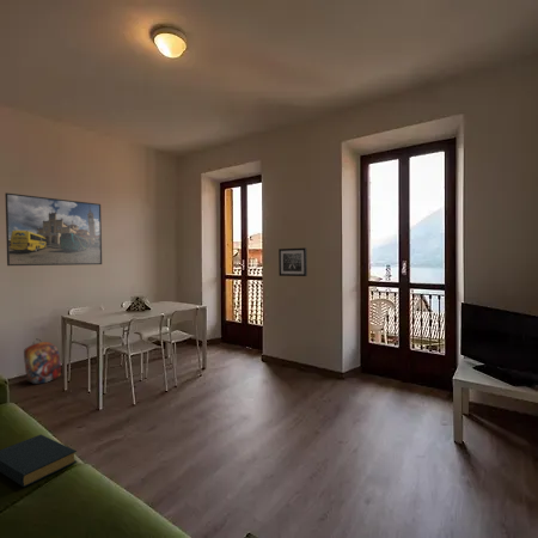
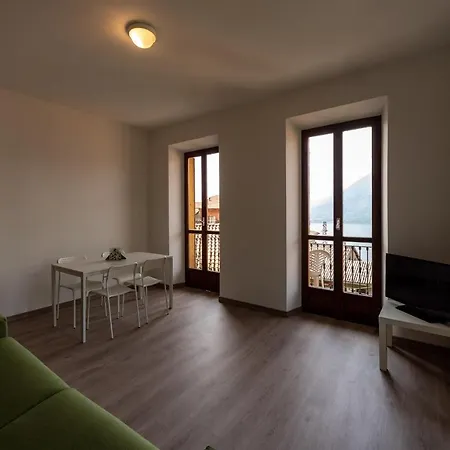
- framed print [4,191,103,267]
- backpack [23,338,62,385]
- wall art [277,246,308,277]
- hardback book [0,434,78,488]
